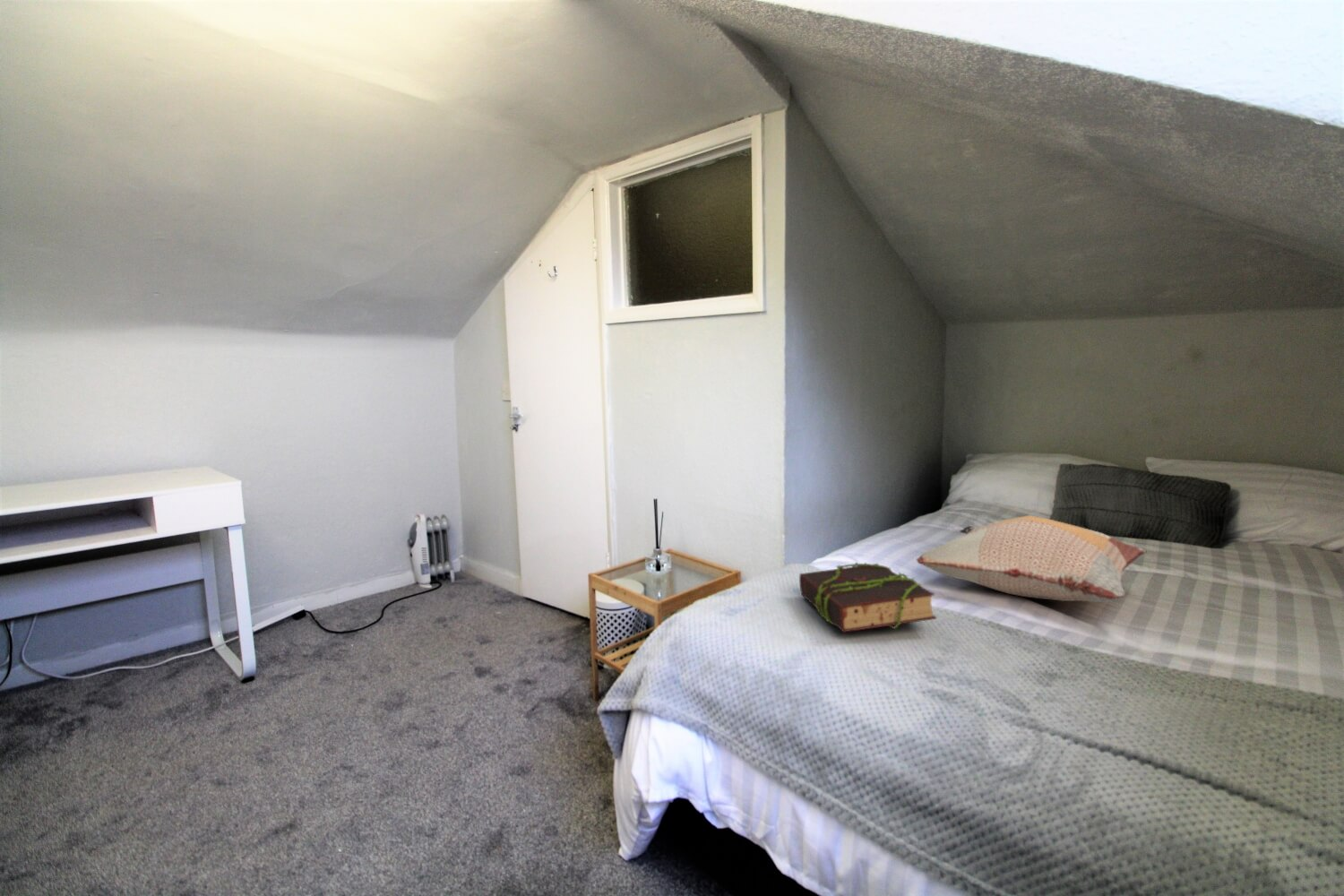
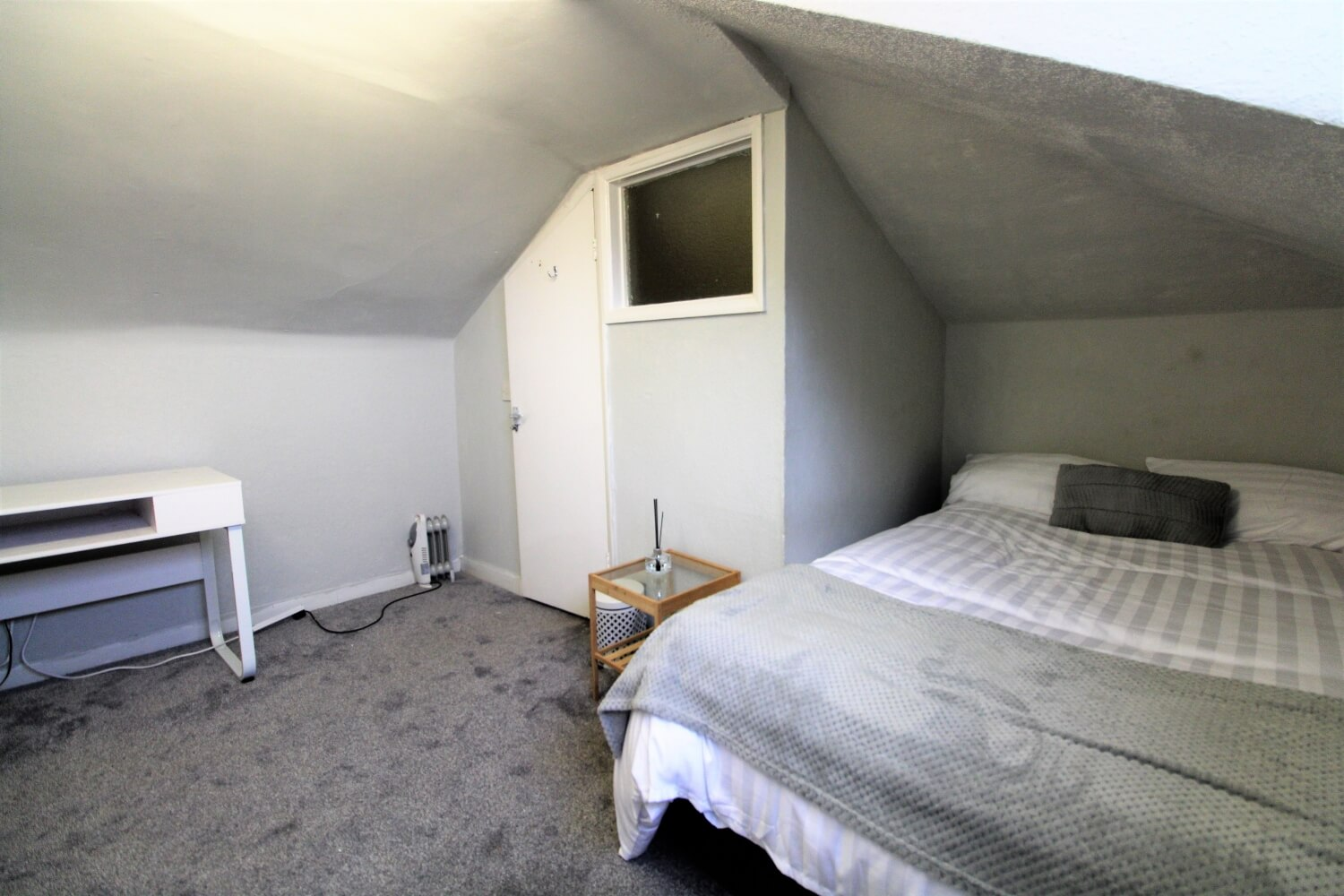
- decorative pillow [916,514,1148,604]
- book [798,561,937,633]
